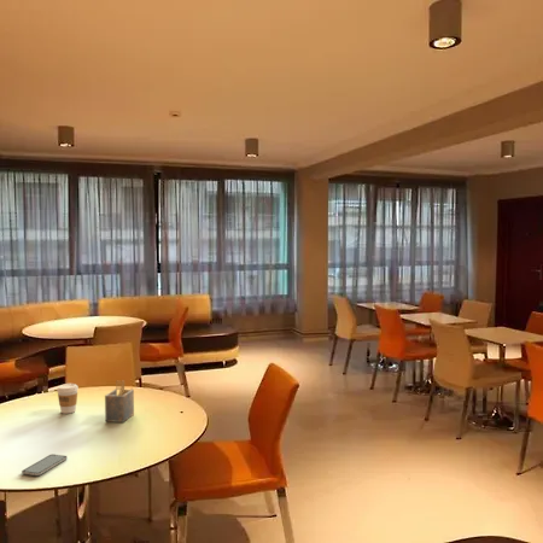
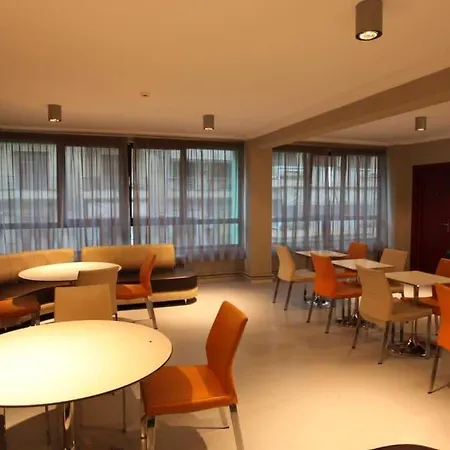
- coffee cup [56,383,80,415]
- napkin holder [104,379,135,424]
- smartphone [21,454,69,477]
